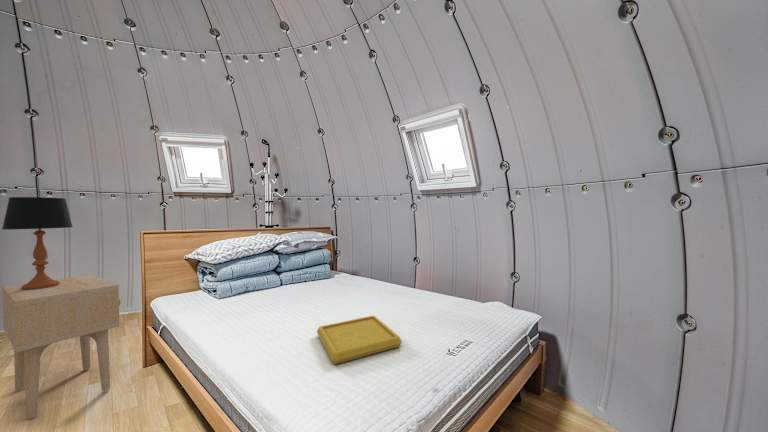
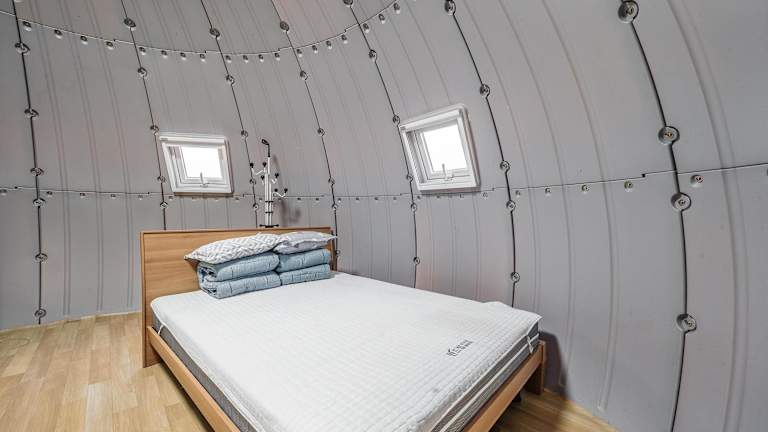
- table lamp [1,196,73,290]
- serving tray [316,314,403,365]
- side table [1,274,122,421]
